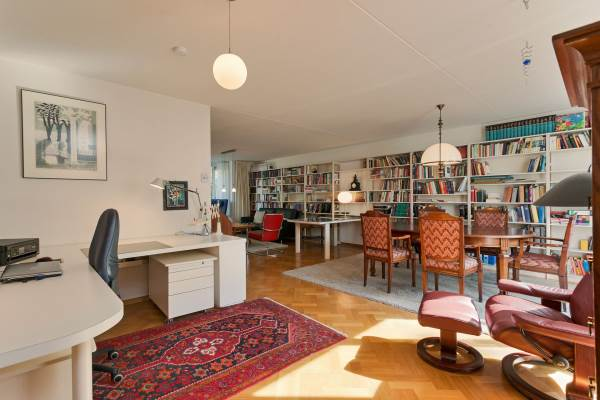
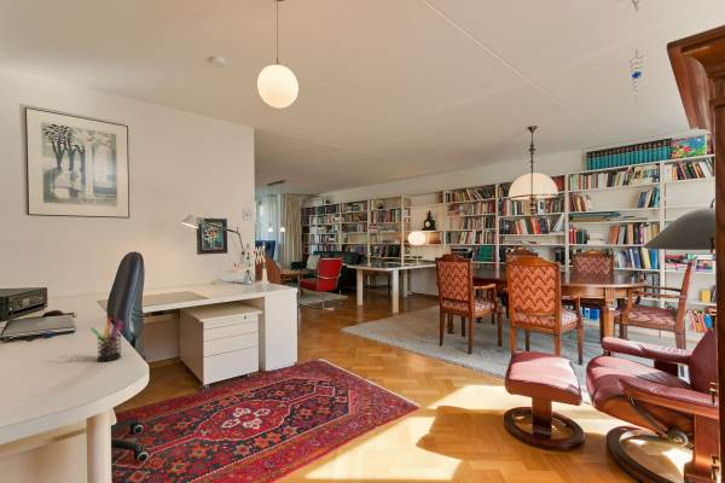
+ pen holder [89,316,124,362]
